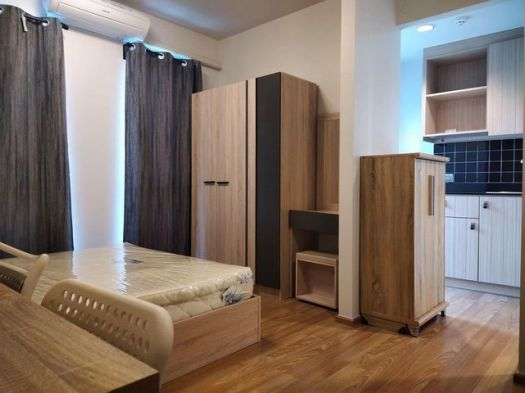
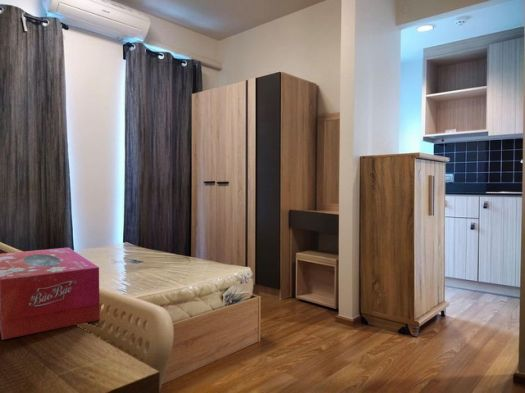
+ tissue box [0,247,101,341]
